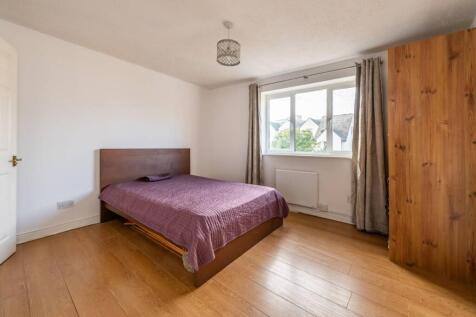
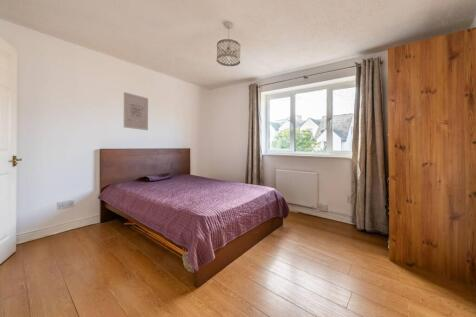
+ wall art [123,91,149,131]
